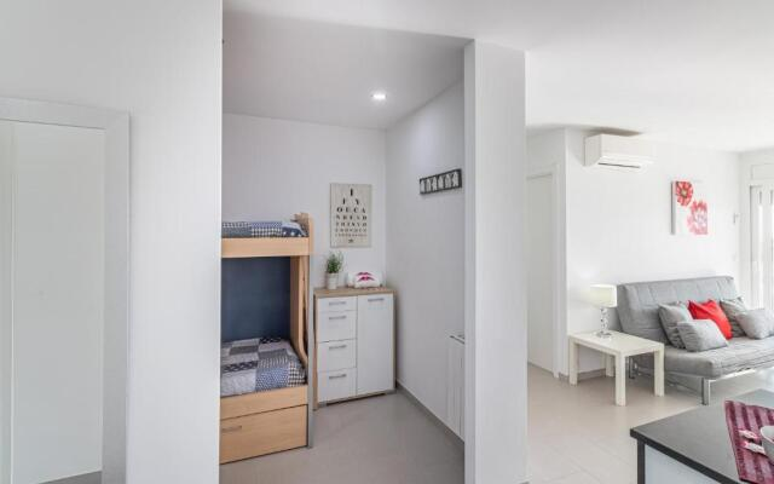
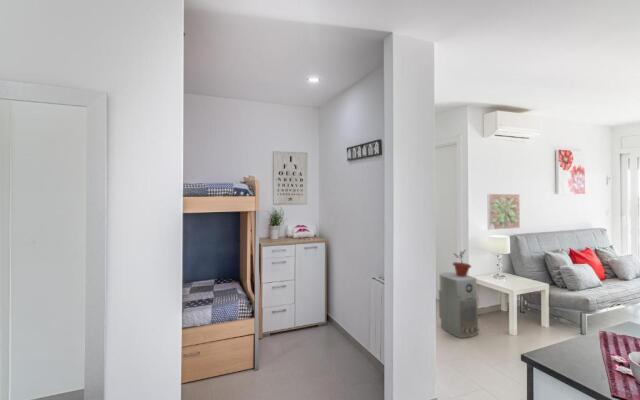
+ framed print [487,193,521,231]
+ air purifier [438,271,480,339]
+ potted plant [452,248,472,276]
